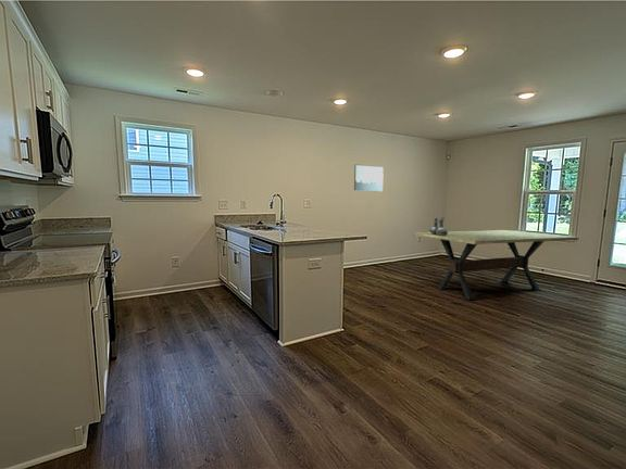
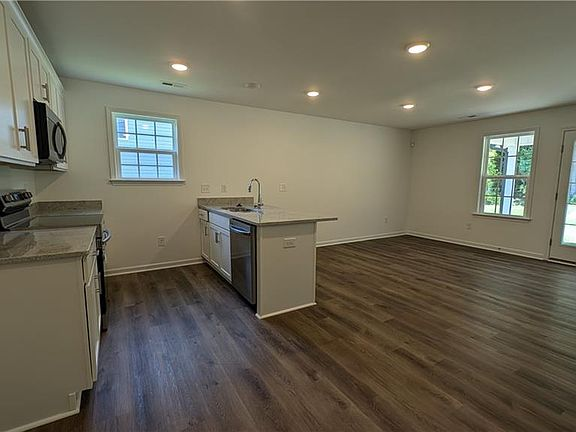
- wall art [353,164,385,192]
- vessel [428,216,449,236]
- dining table [413,229,579,301]
